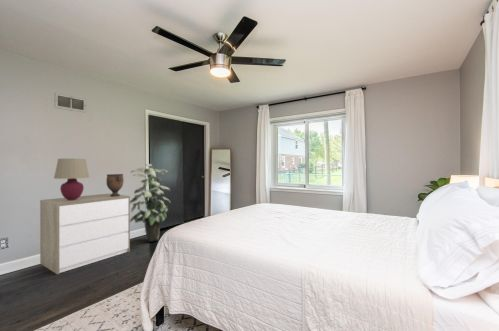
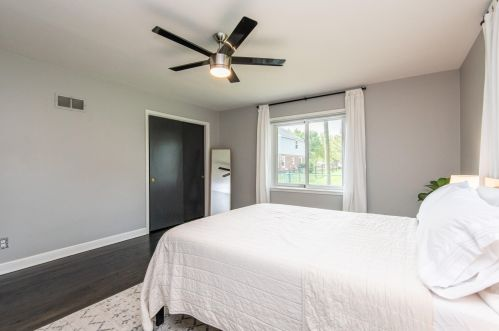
- dresser [39,192,131,275]
- table lamp [53,158,90,200]
- indoor plant [130,163,172,243]
- decorative urn [105,173,125,196]
